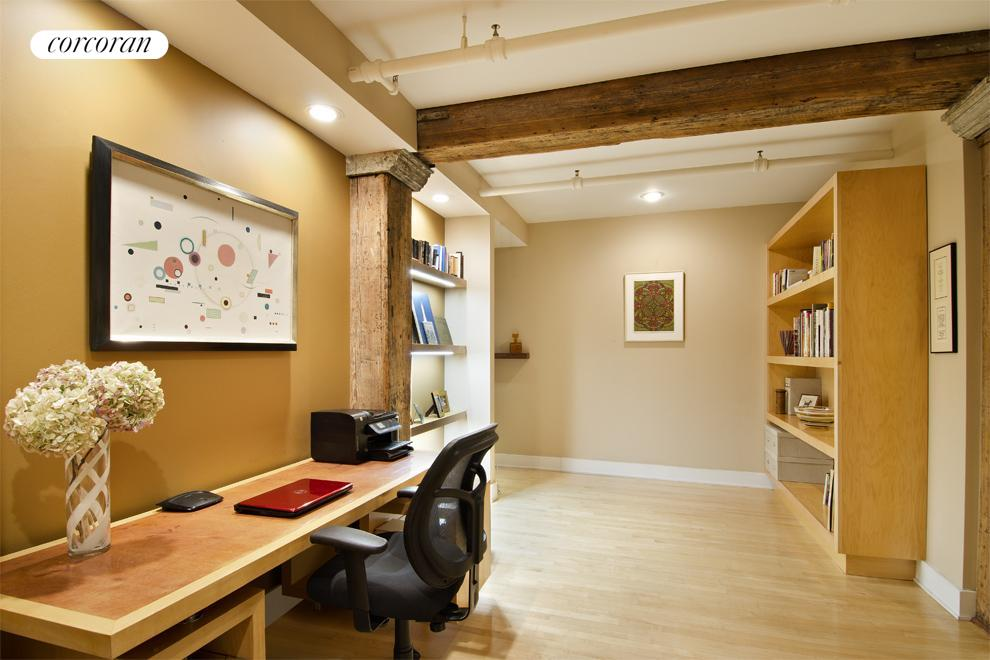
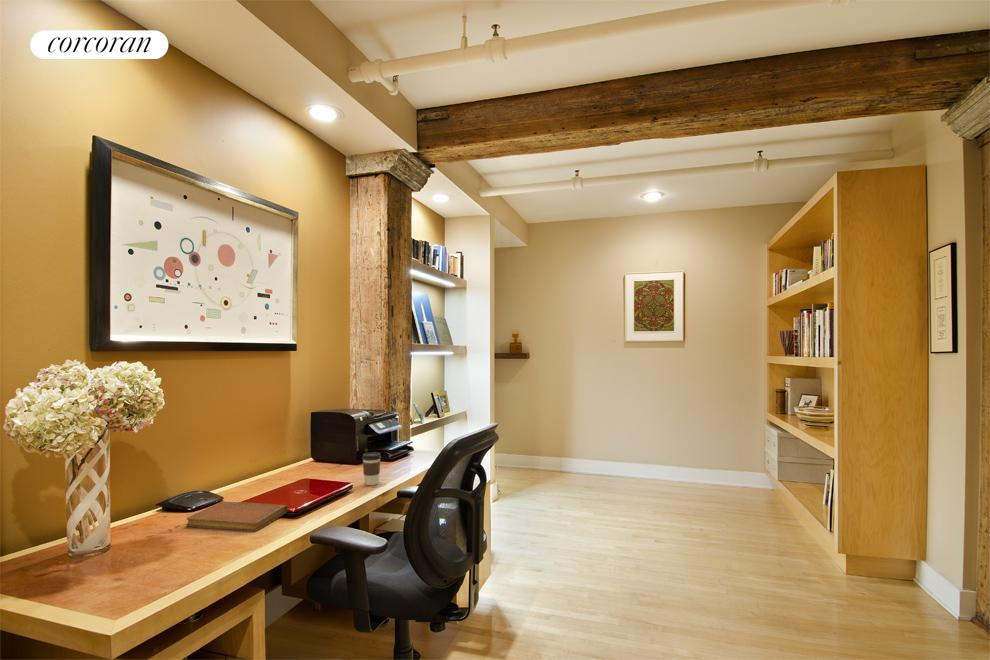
+ coffee cup [361,451,382,486]
+ notebook [185,500,289,532]
